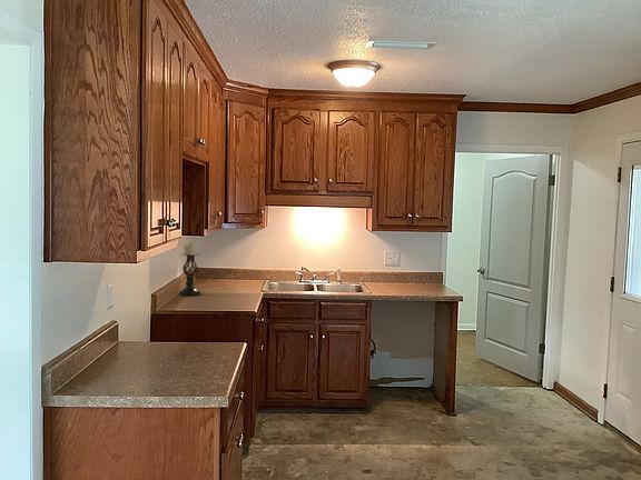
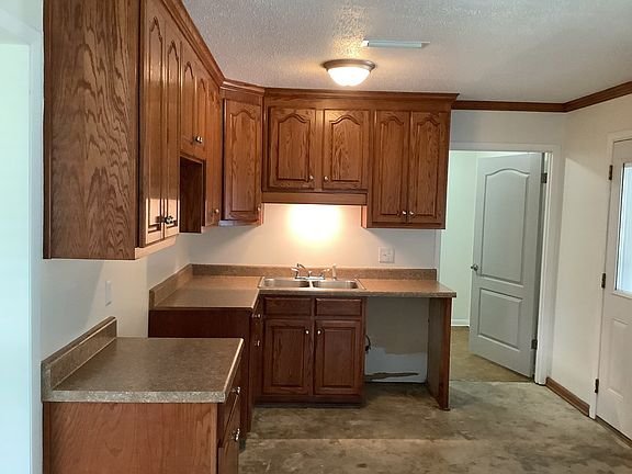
- candle holder [177,241,203,297]
